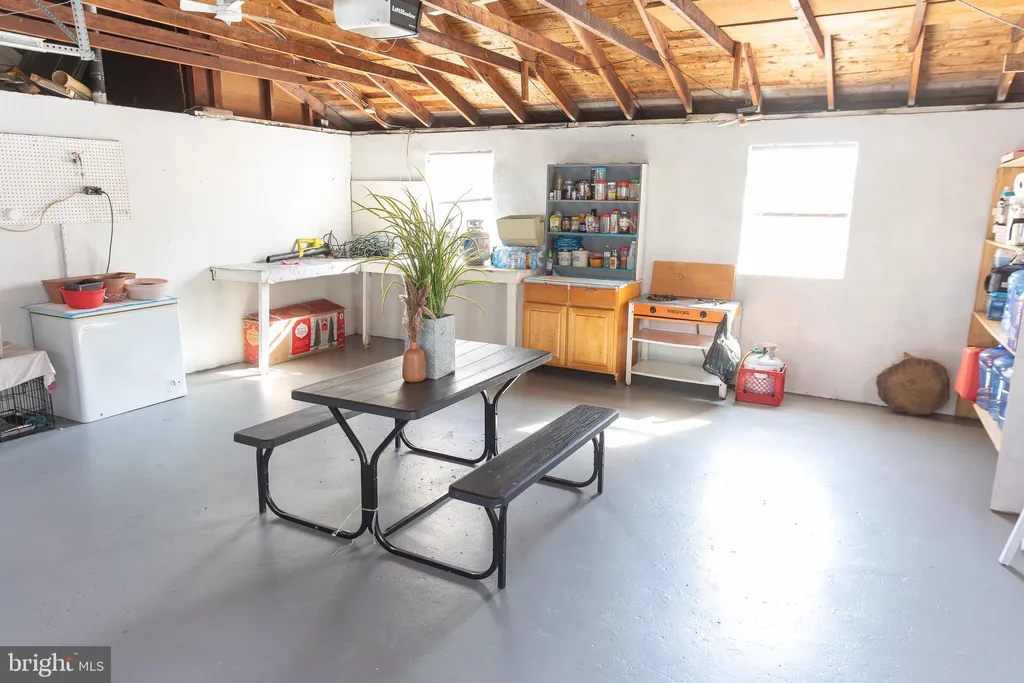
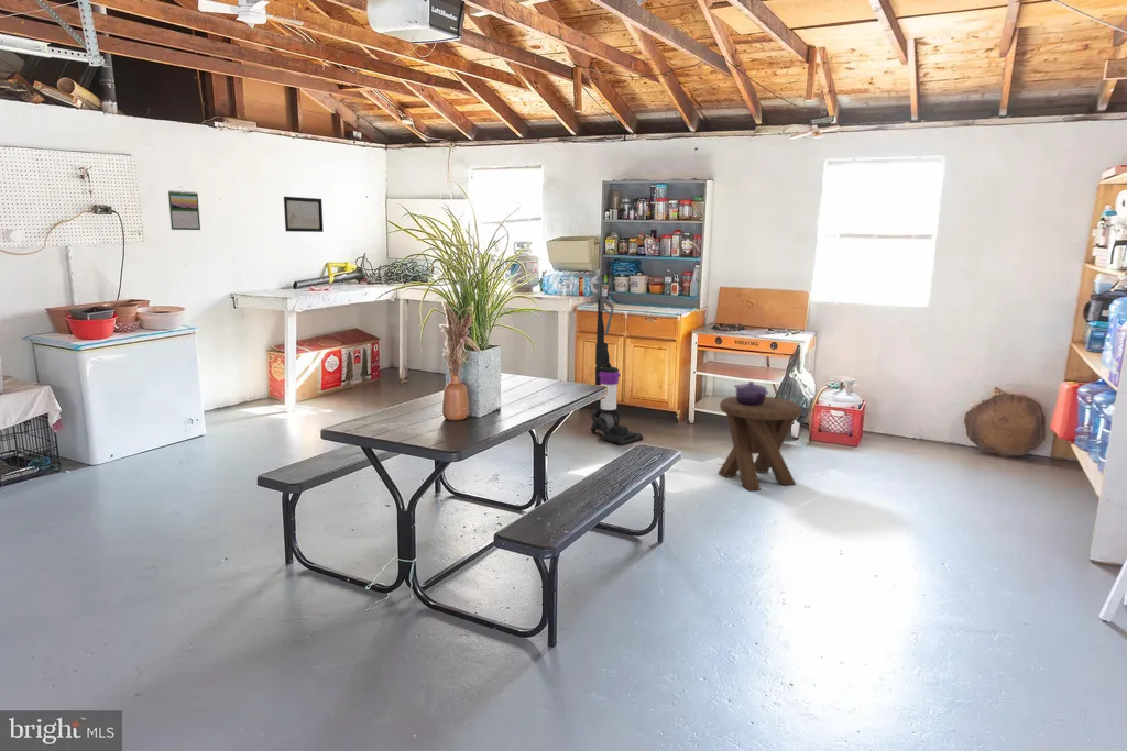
+ vacuum cleaner [589,297,645,446]
+ wall art [283,196,325,233]
+ calendar [167,189,201,231]
+ cooking pot [733,380,769,406]
+ music stool [716,396,802,492]
